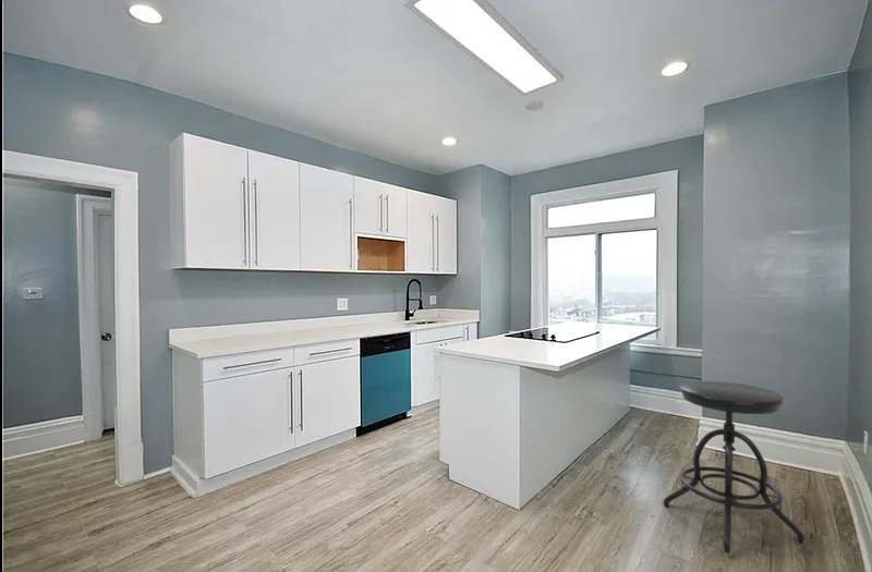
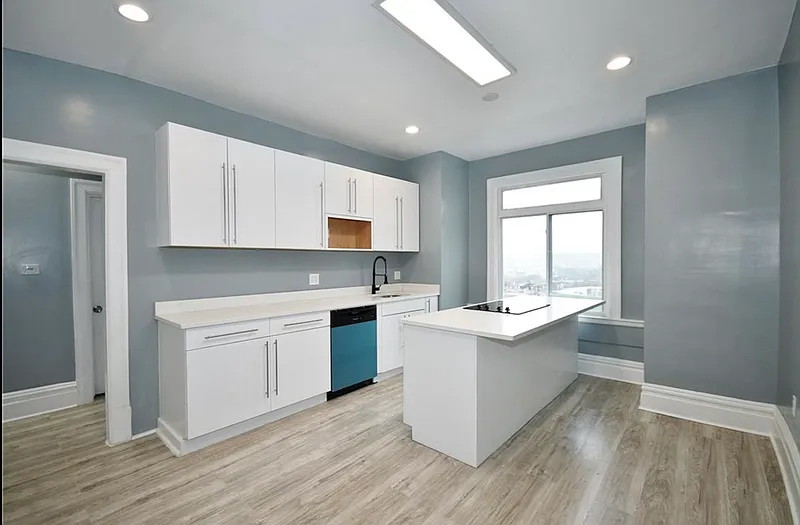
- stool [663,380,806,555]
